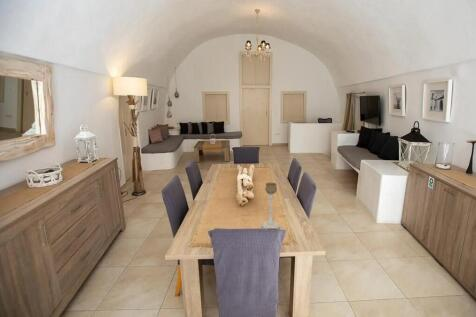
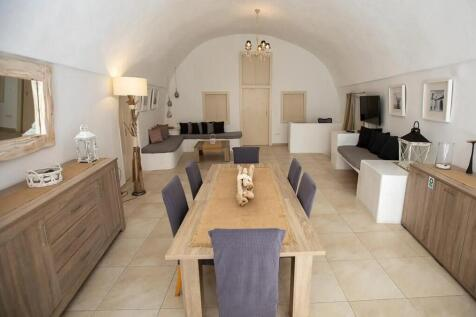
- candle holder [261,181,281,229]
